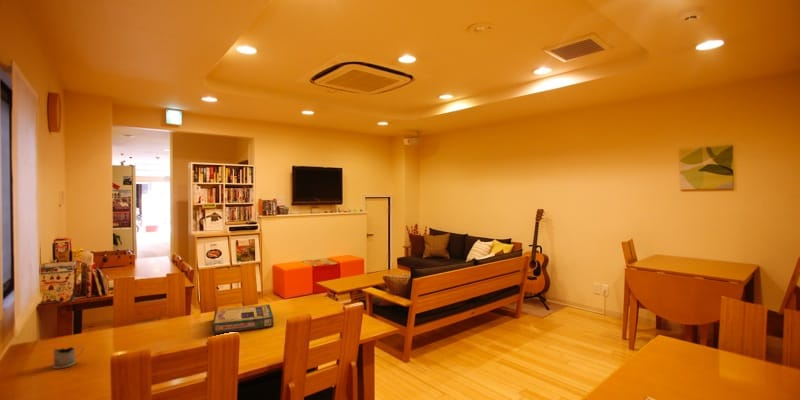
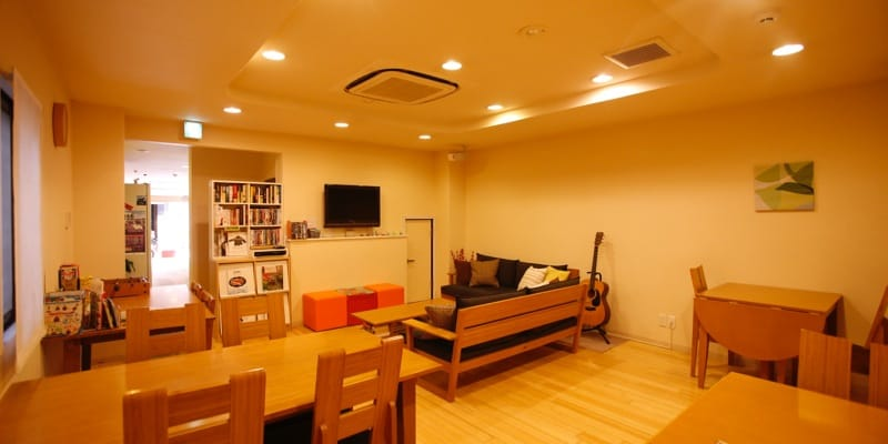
- tea glass holder [52,345,84,370]
- video game box [212,304,275,335]
